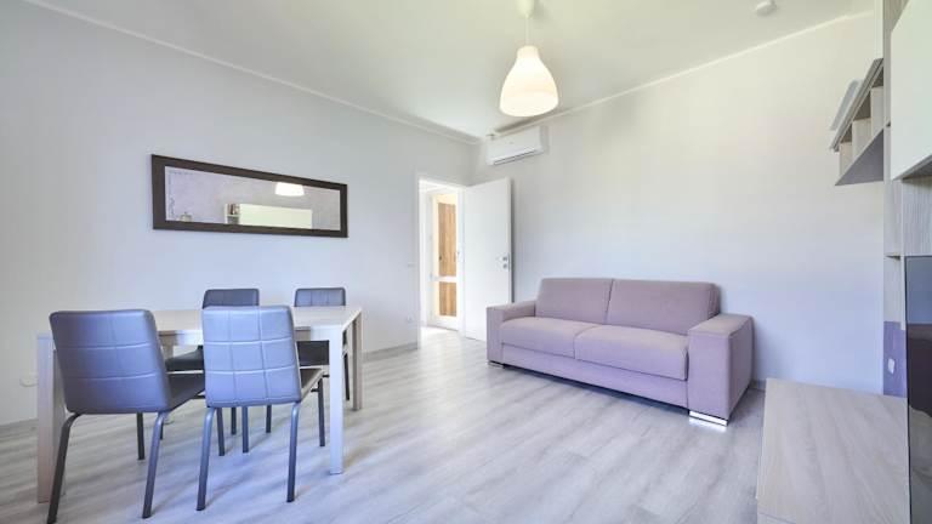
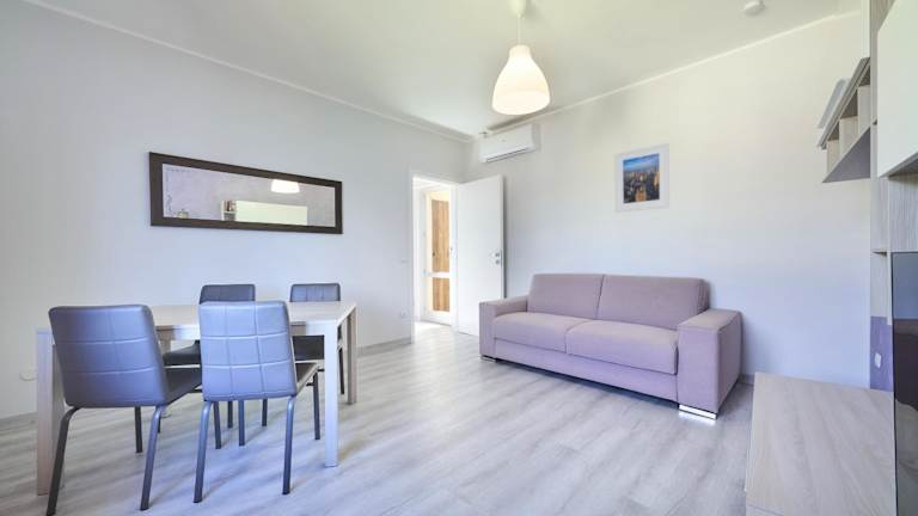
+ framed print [613,142,671,214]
